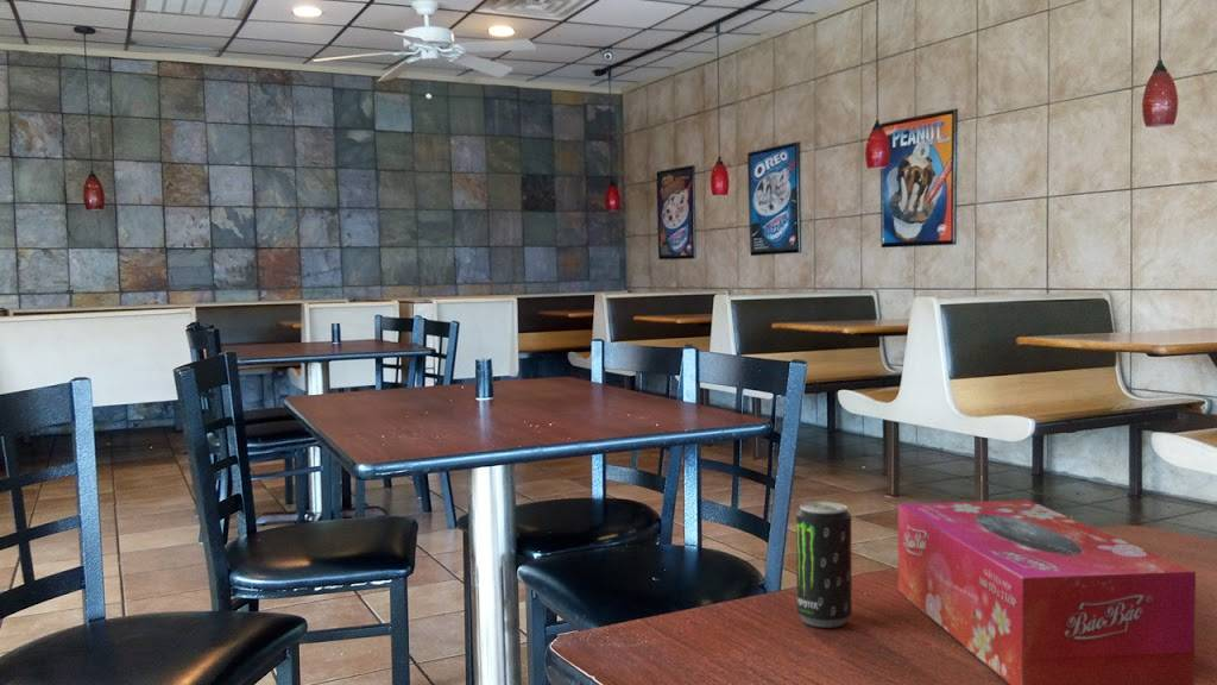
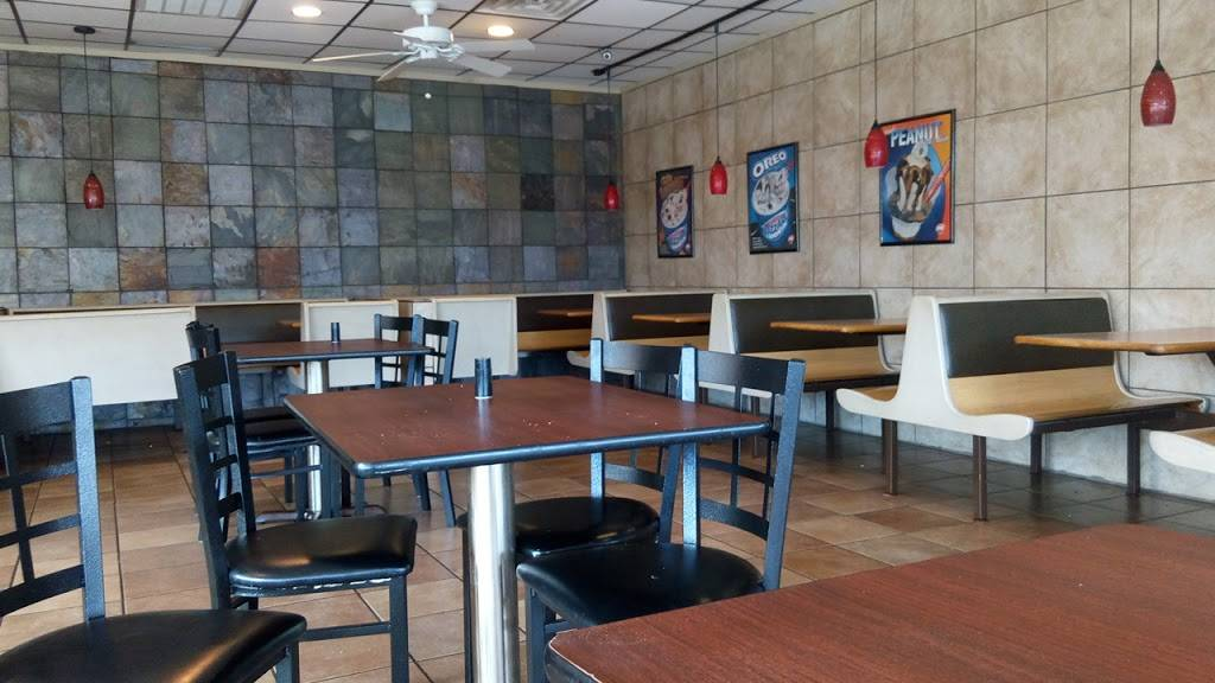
- beverage can [795,501,853,629]
- tissue box [897,498,1197,685]
